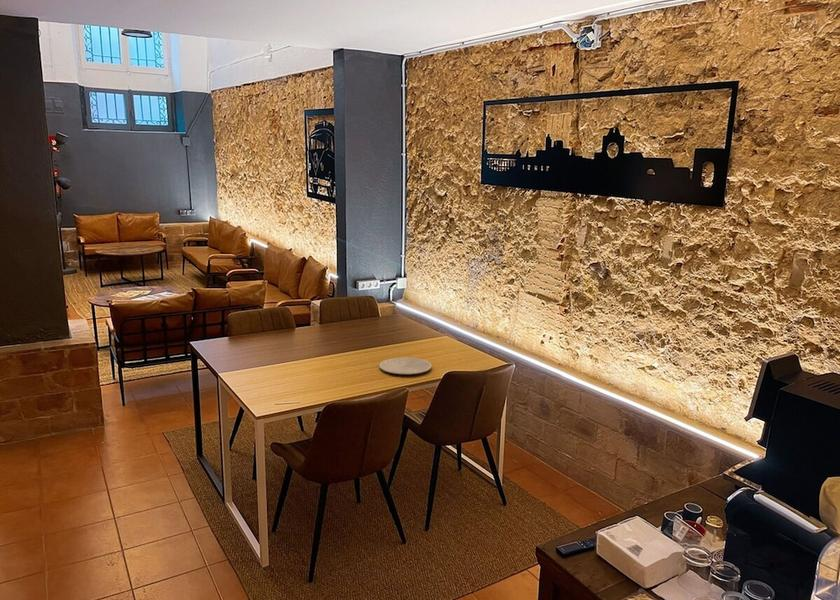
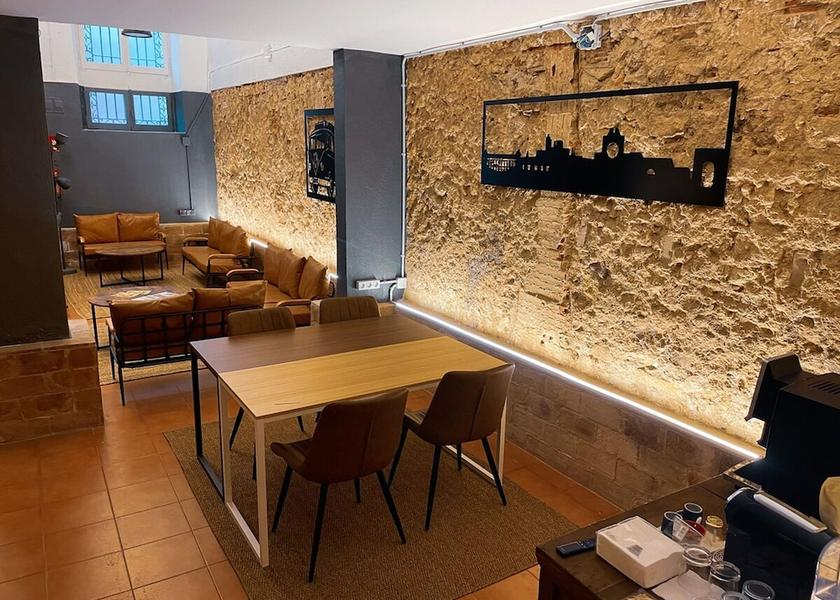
- plate [378,357,433,375]
